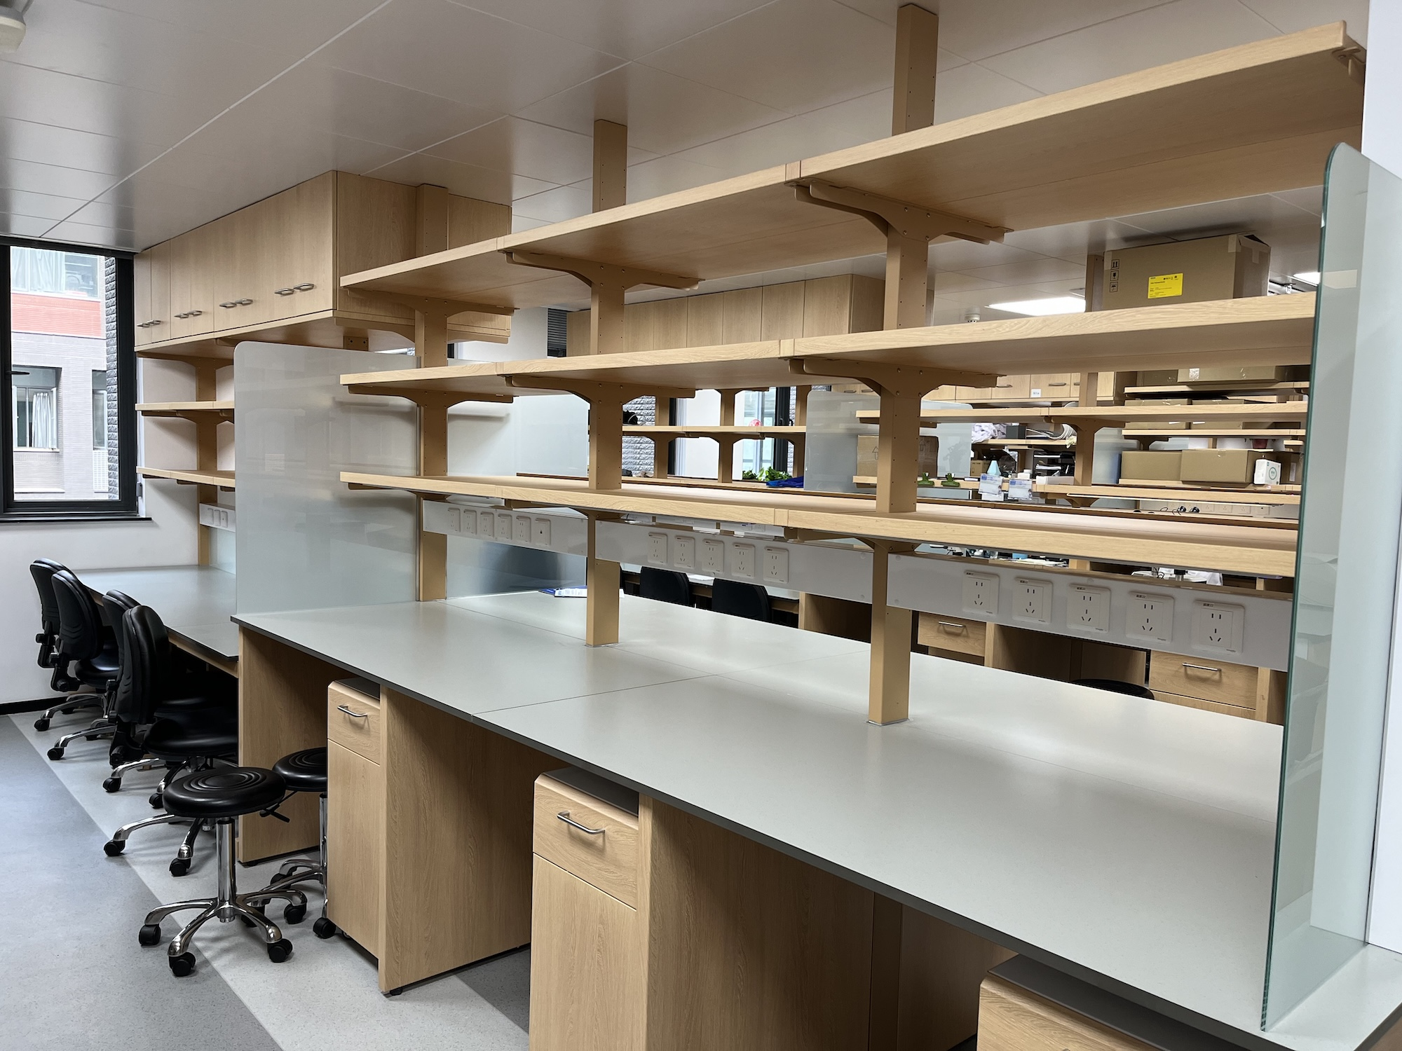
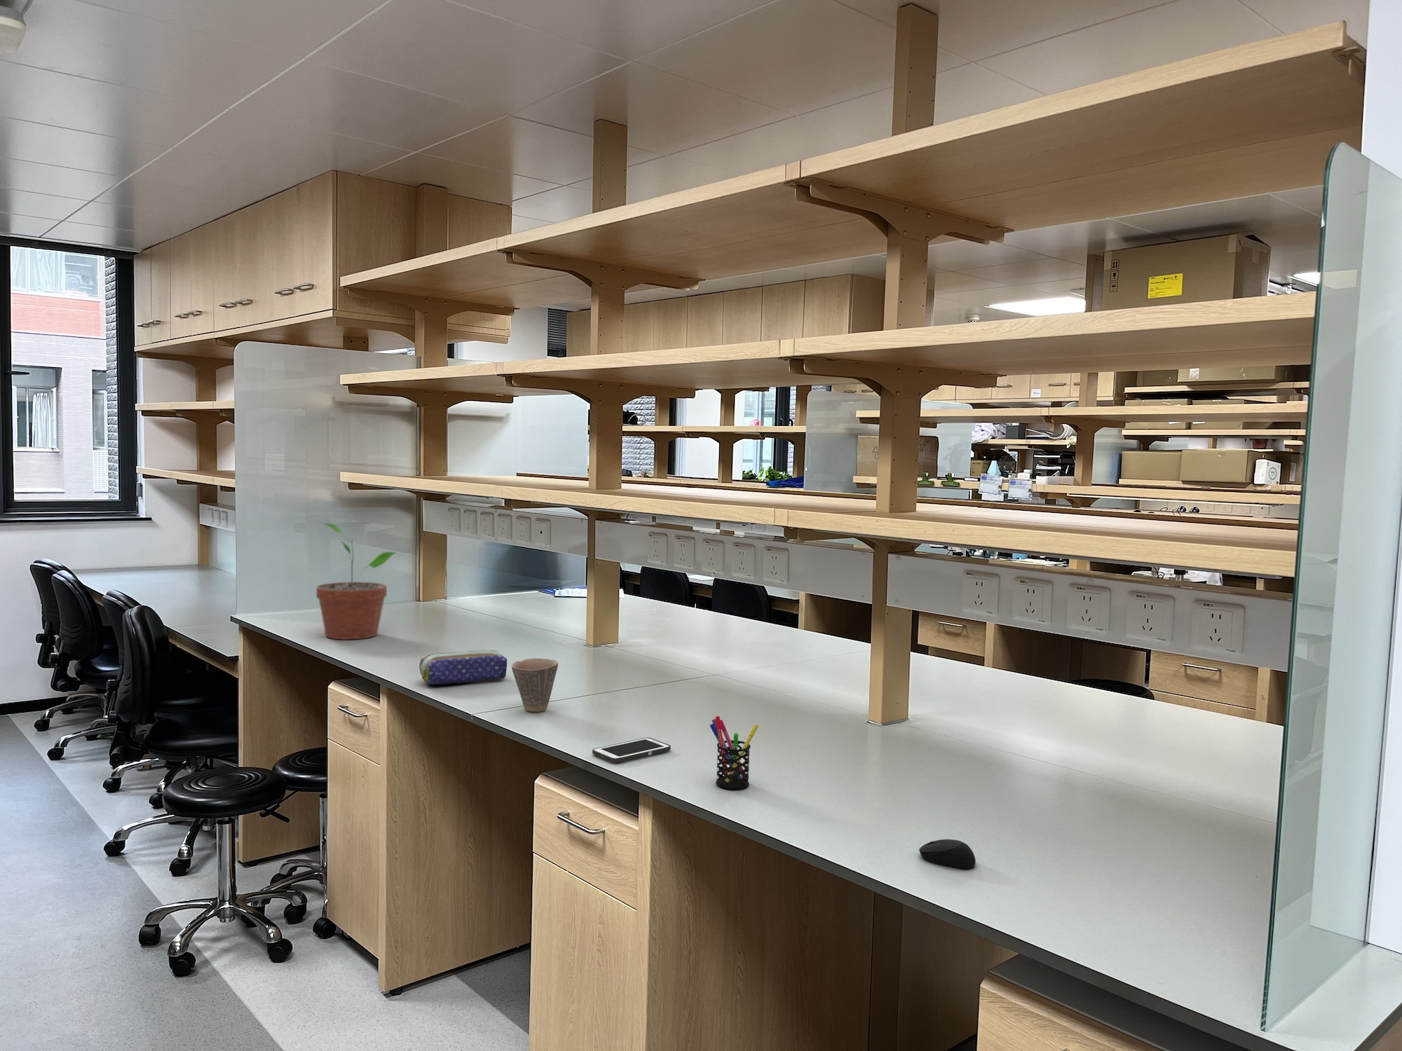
+ pen holder [710,715,760,789]
+ computer mouse [918,839,977,871]
+ pencil case [418,649,508,686]
+ potted plant [316,521,399,640]
+ cell phone [592,737,671,763]
+ cup [511,658,559,712]
